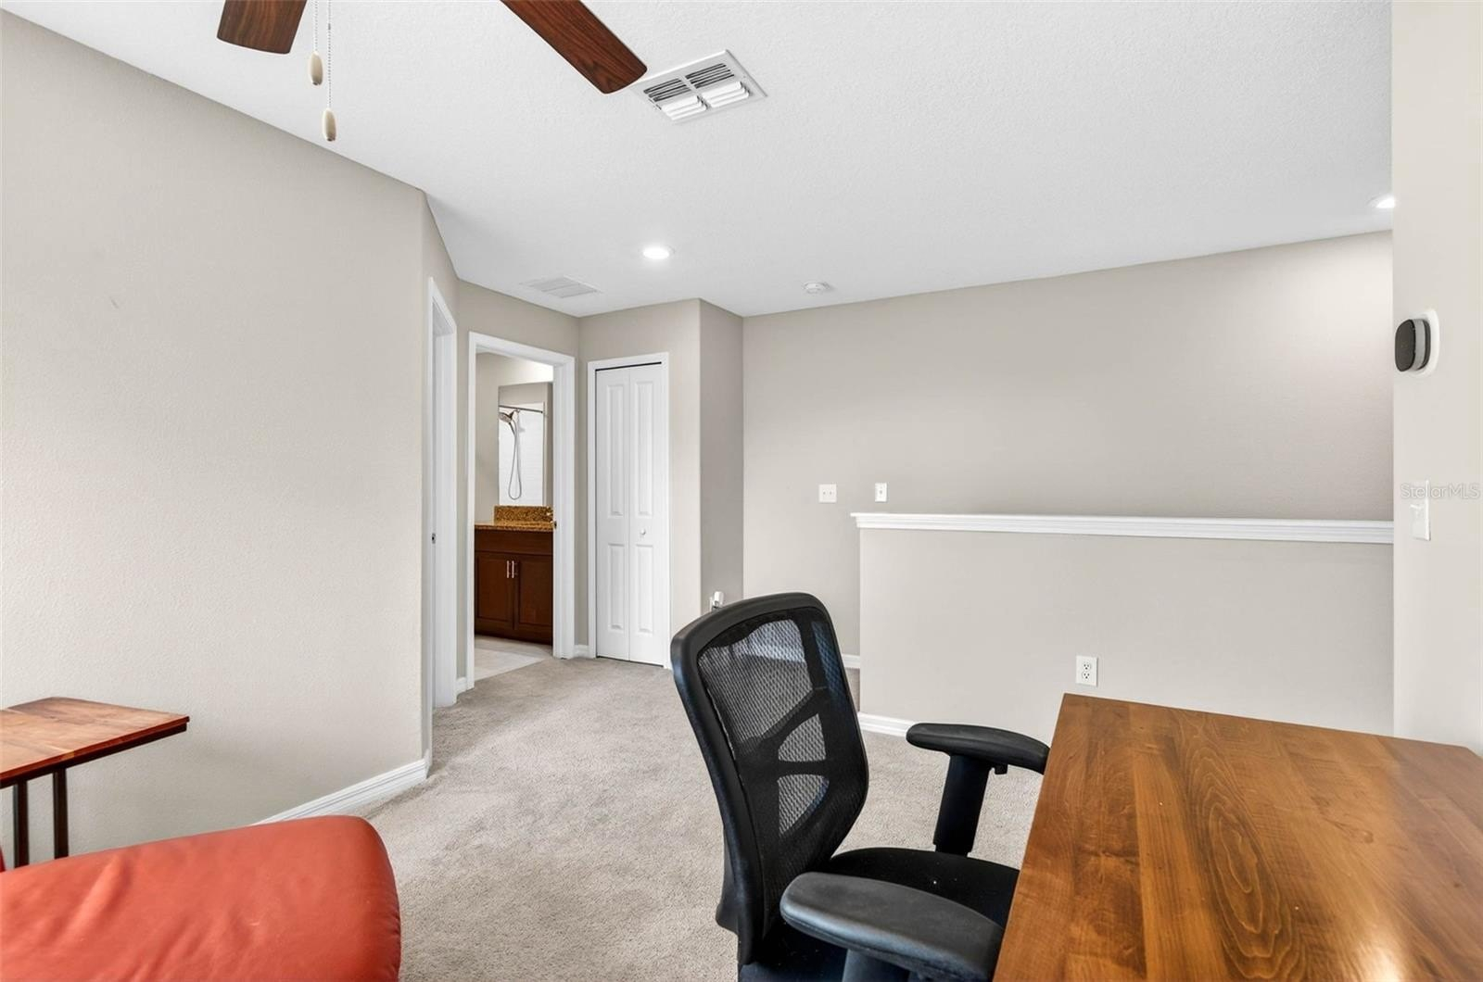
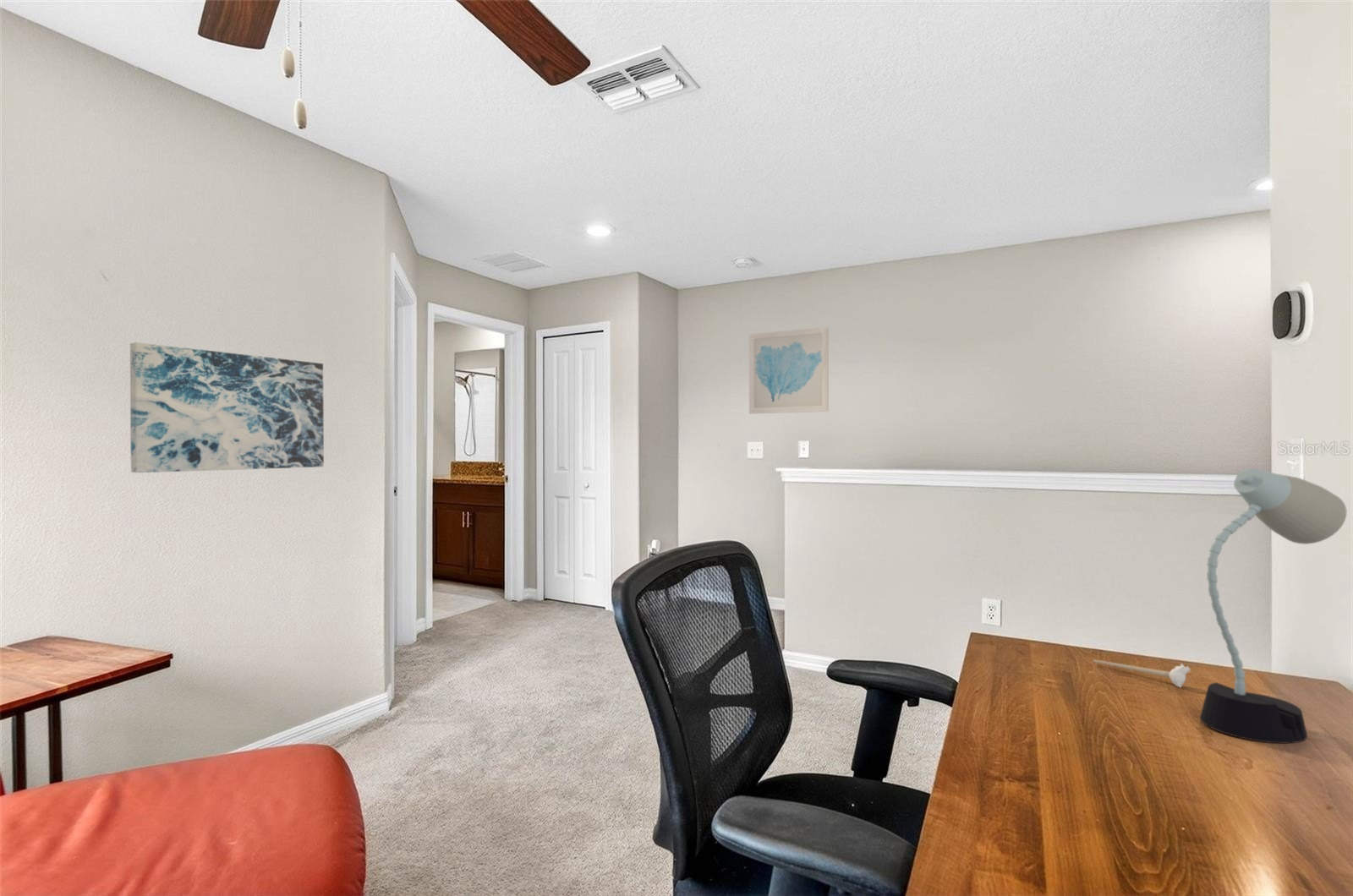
+ desk lamp [1199,467,1347,745]
+ wall art [129,341,325,473]
+ pen [1093,659,1191,689]
+ wall art [748,326,830,415]
